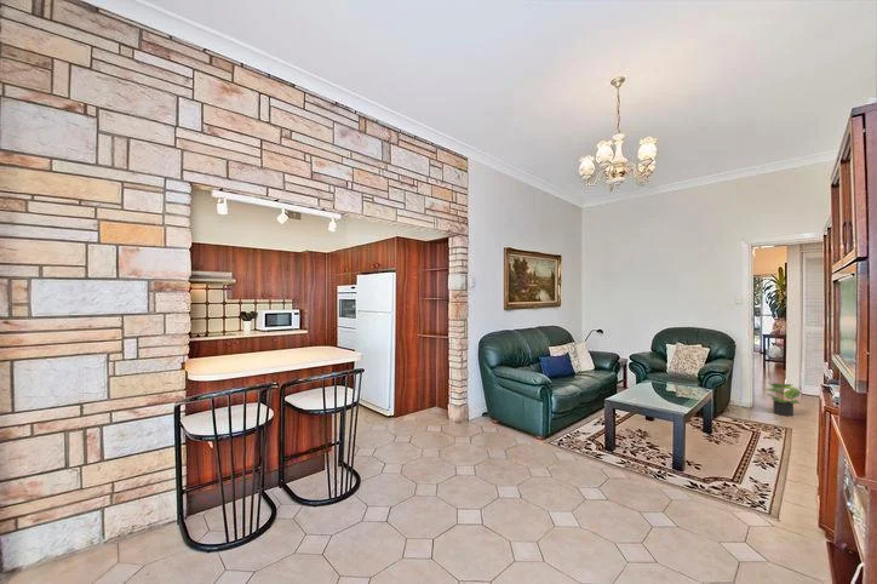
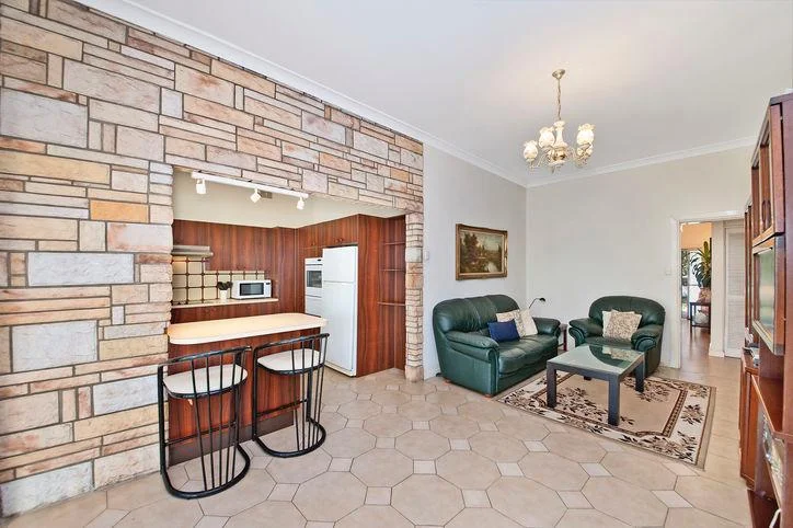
- potted plant [763,383,802,418]
